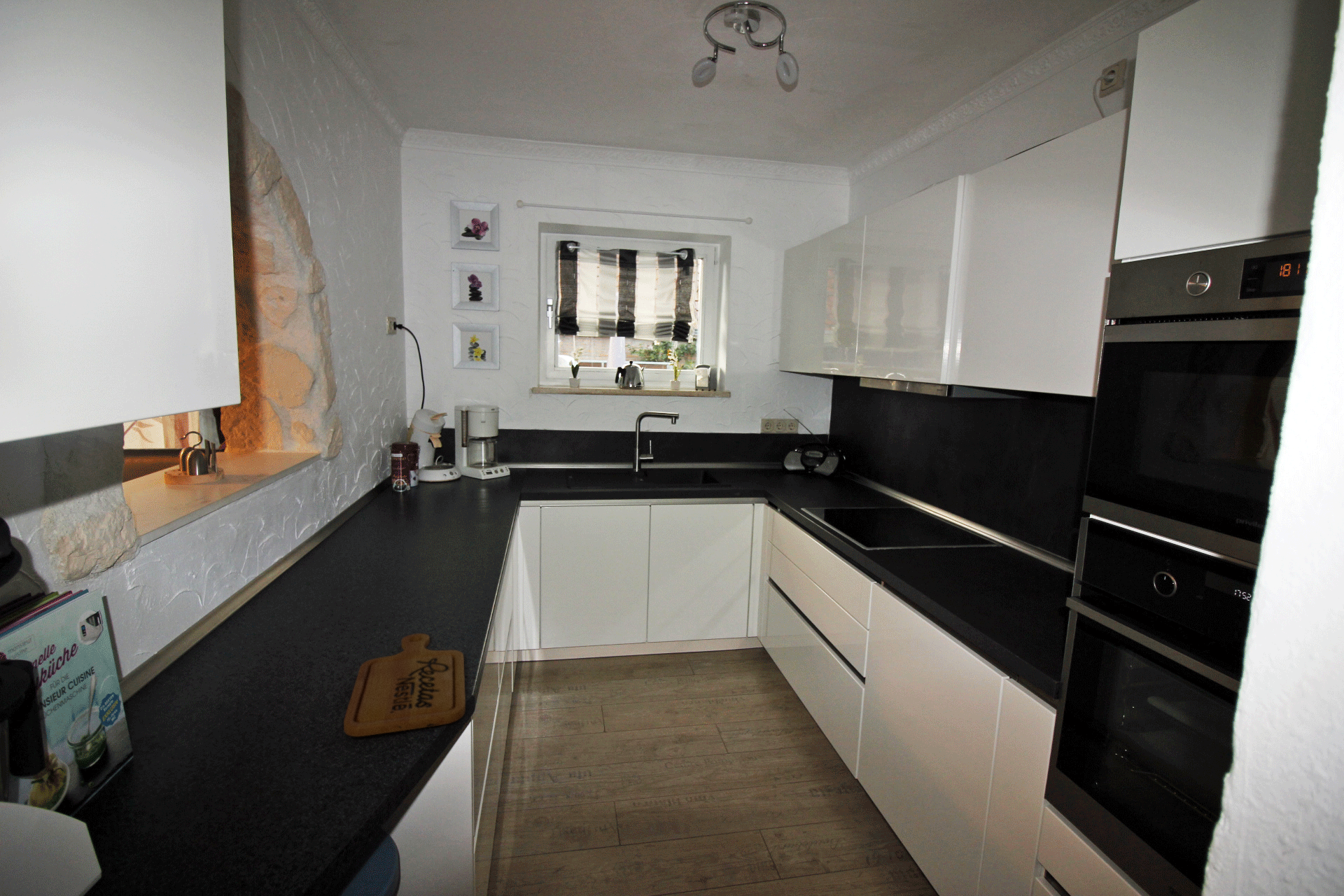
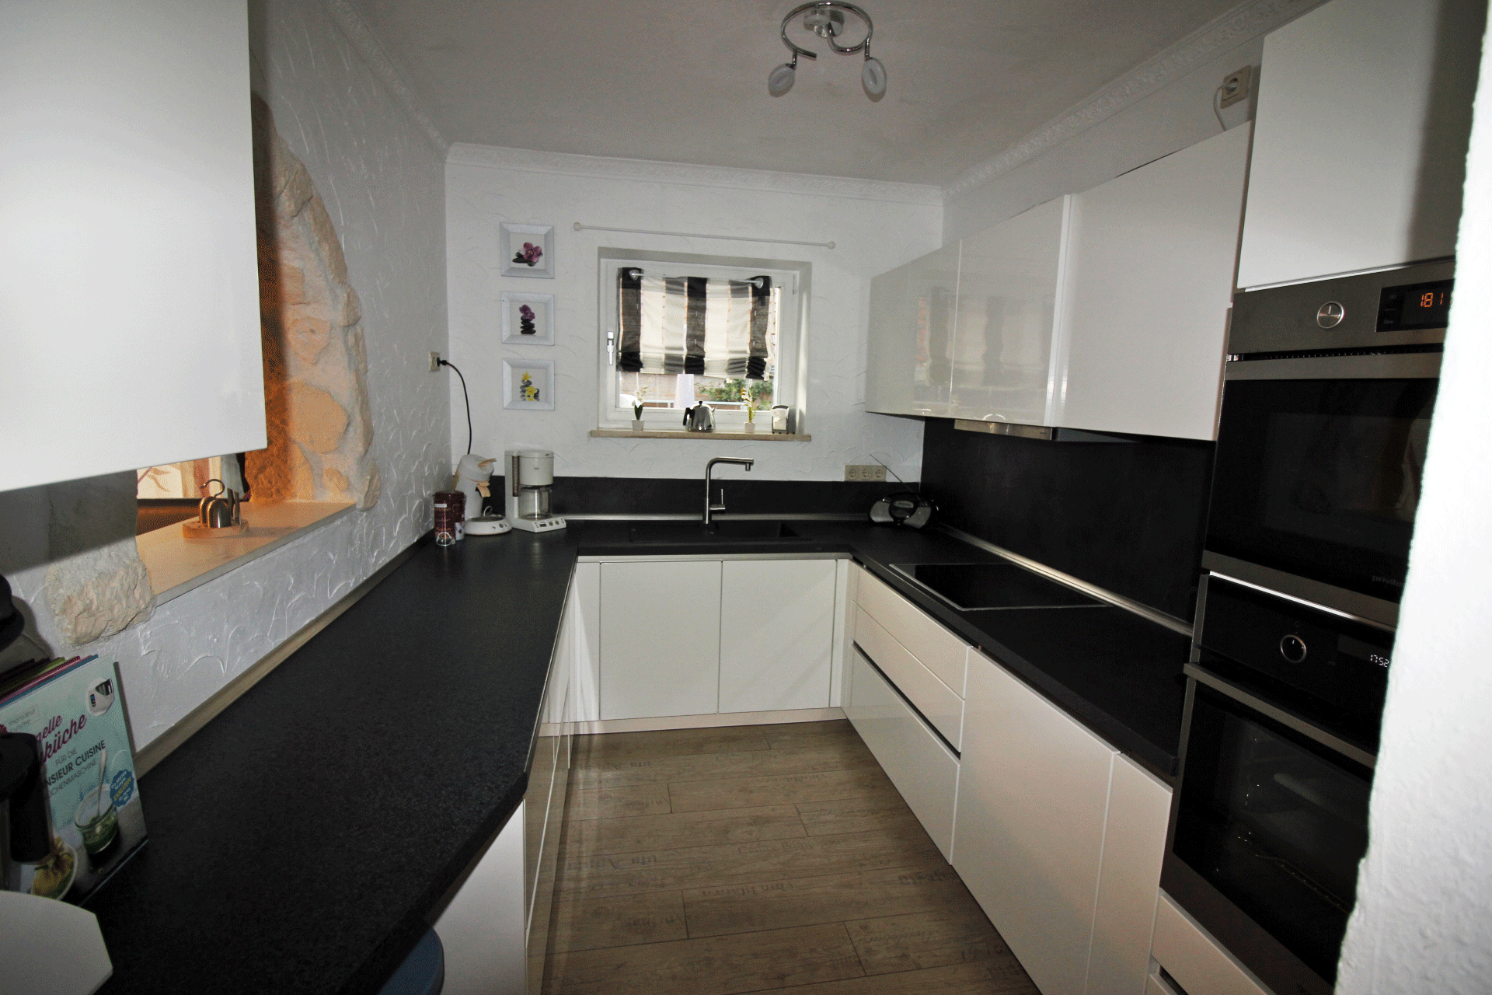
- cutting board [343,633,466,737]
